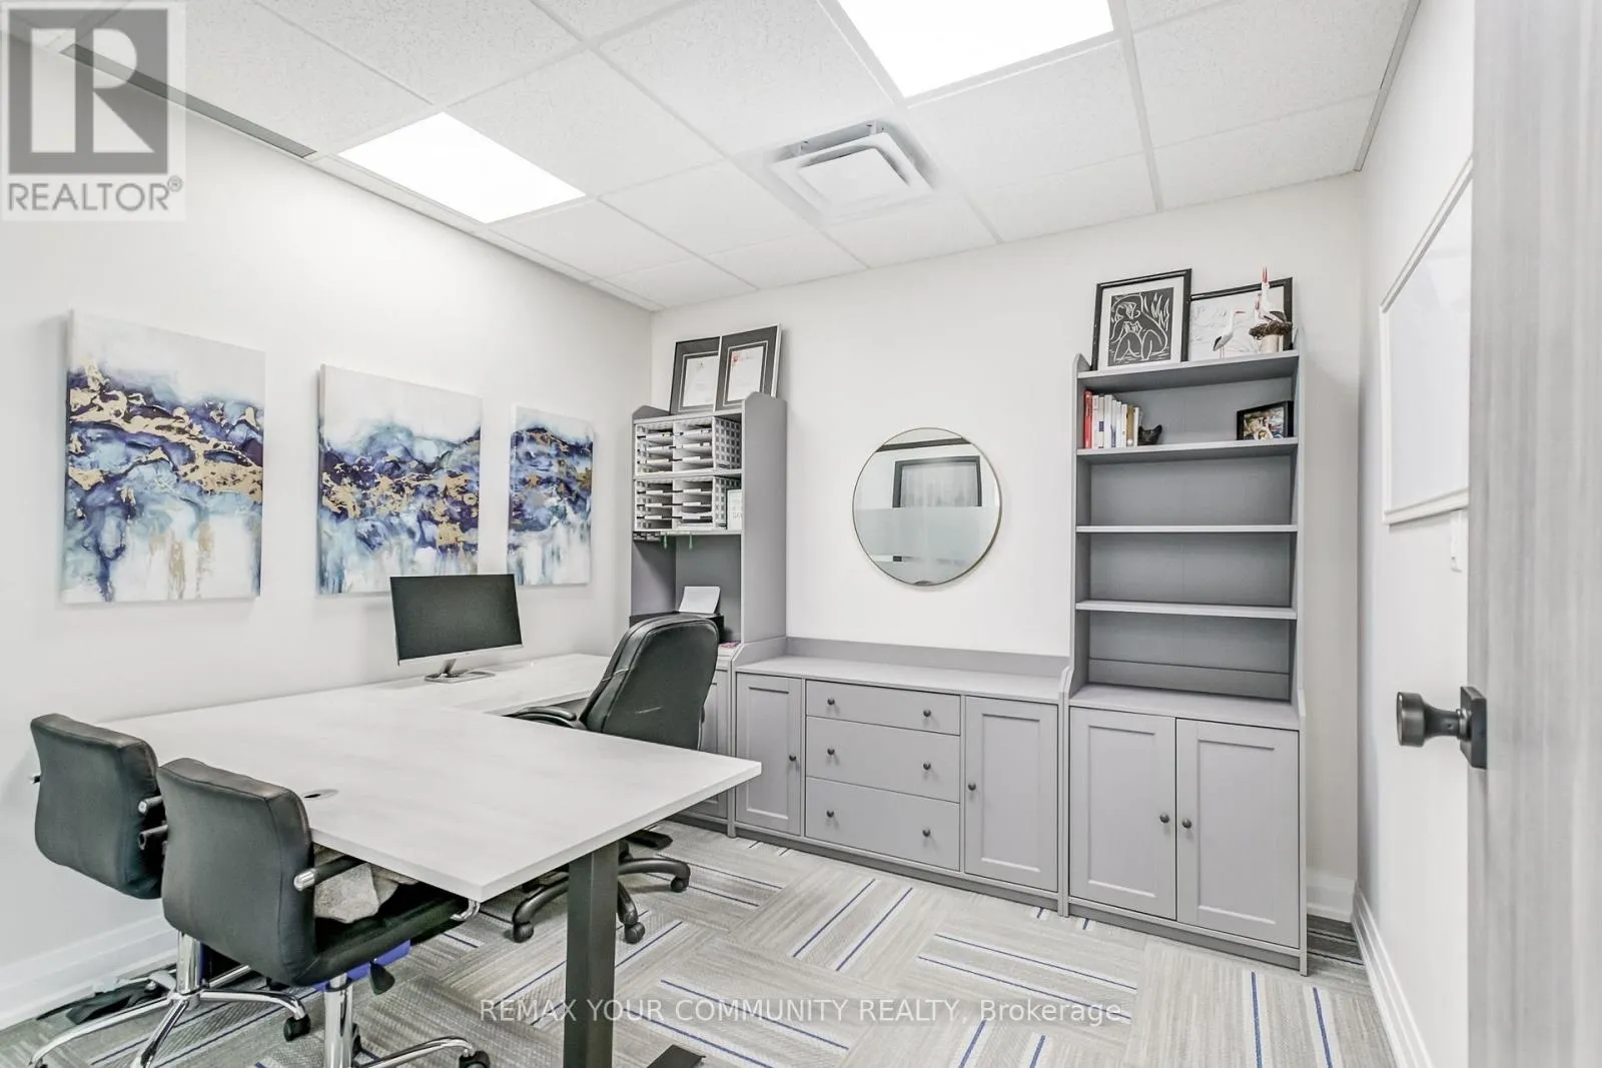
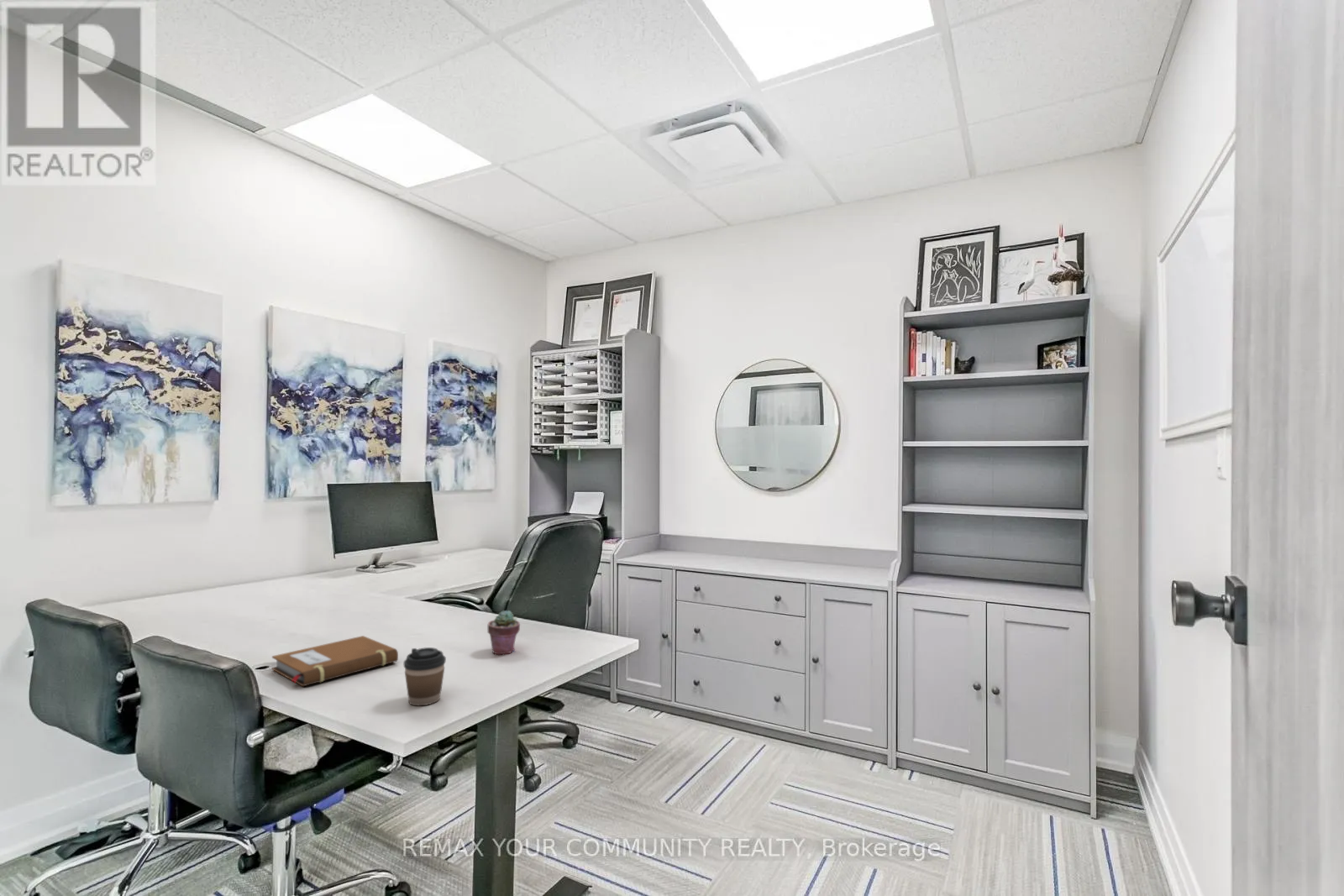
+ notebook [271,635,399,687]
+ potted succulent [487,610,521,656]
+ coffee cup [402,647,447,706]
